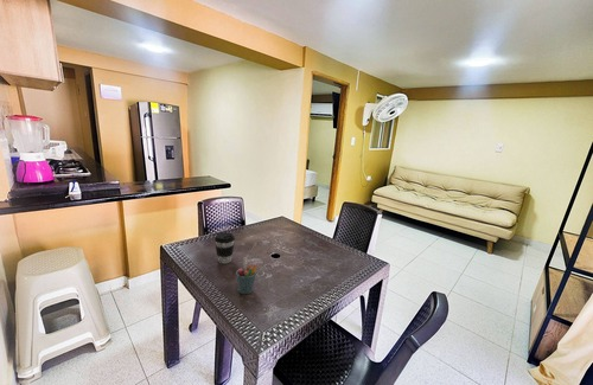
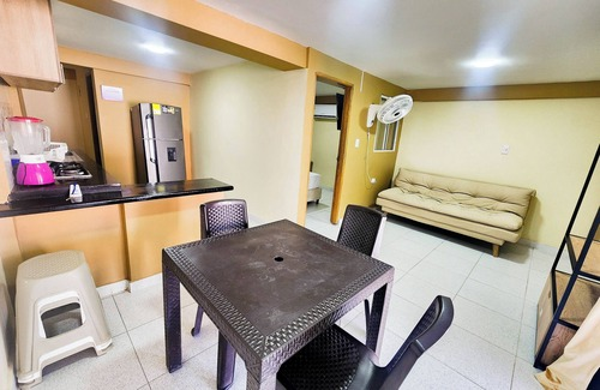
- pen holder [235,256,259,295]
- coffee cup [213,231,236,264]
